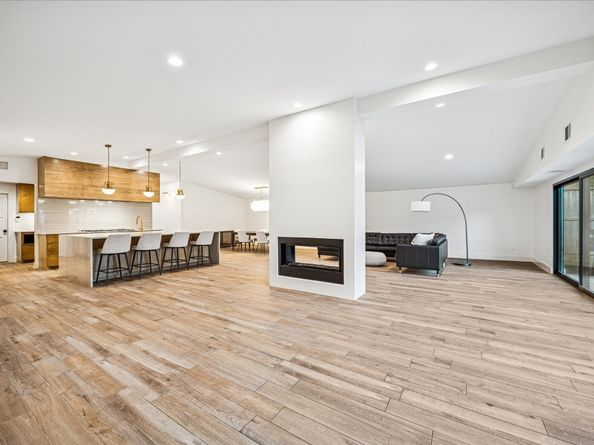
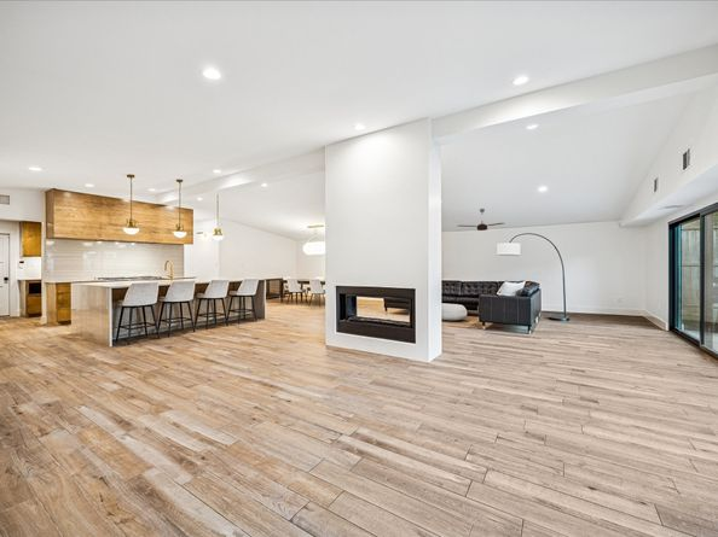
+ ceiling fan [457,208,505,232]
